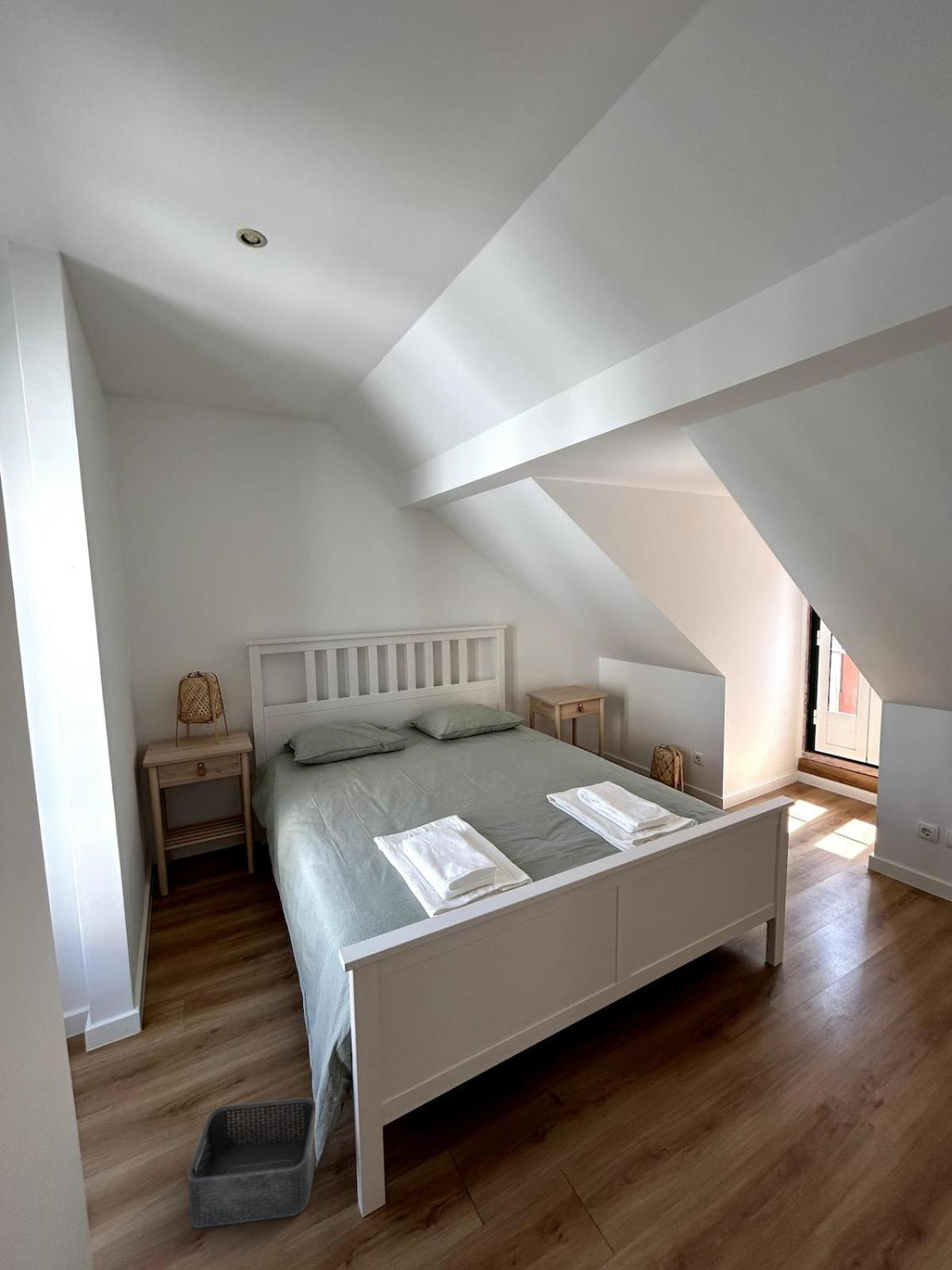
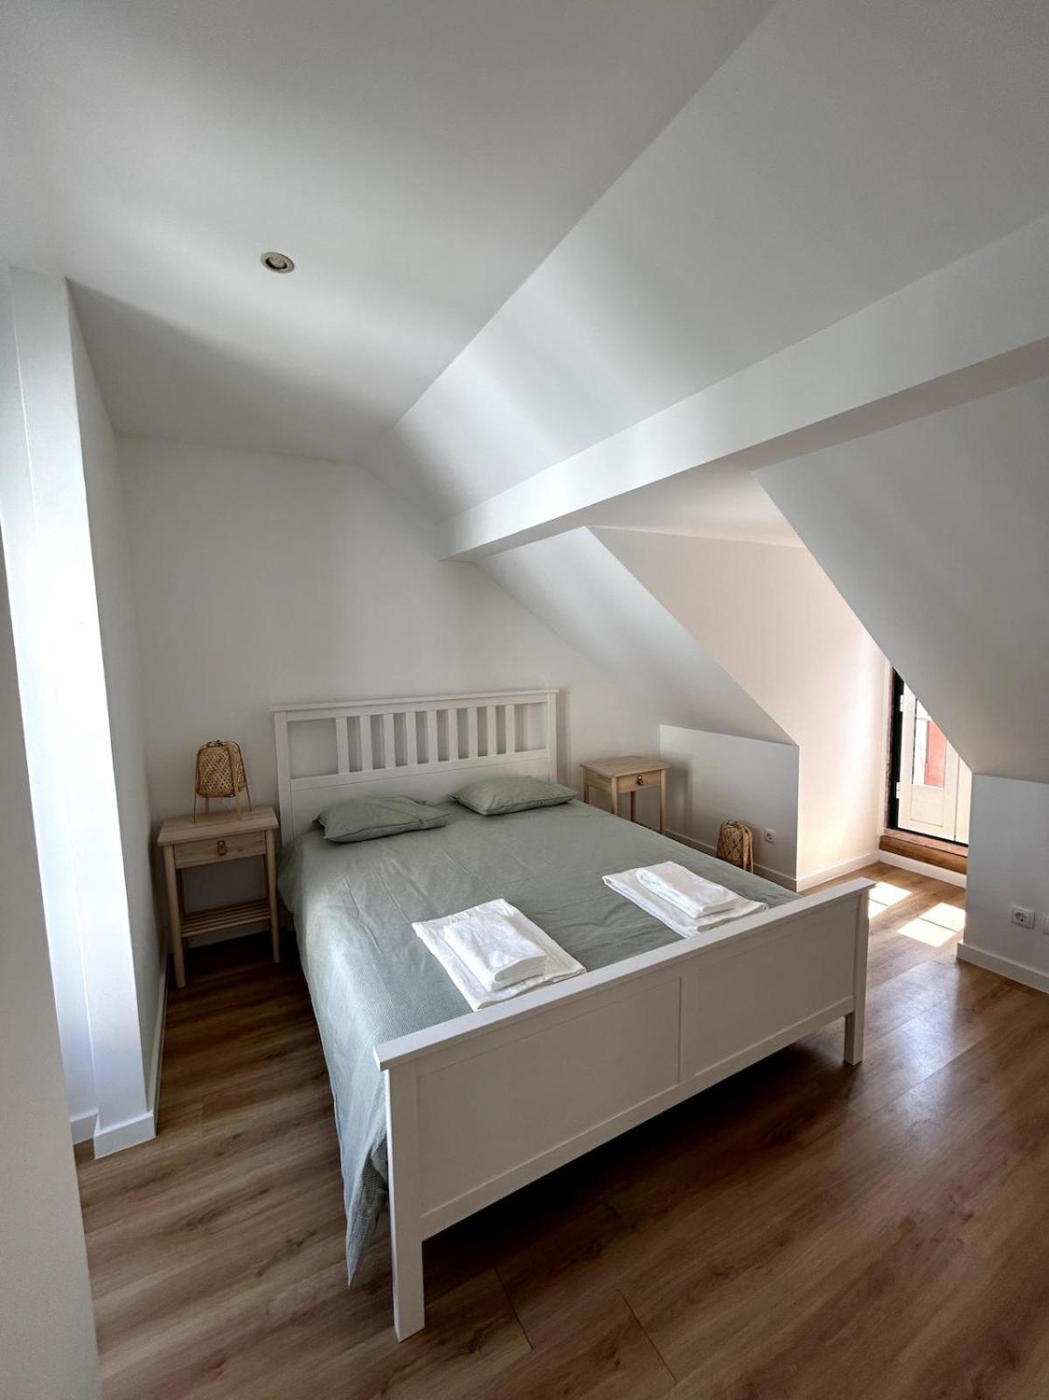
- storage bin [187,1097,317,1229]
